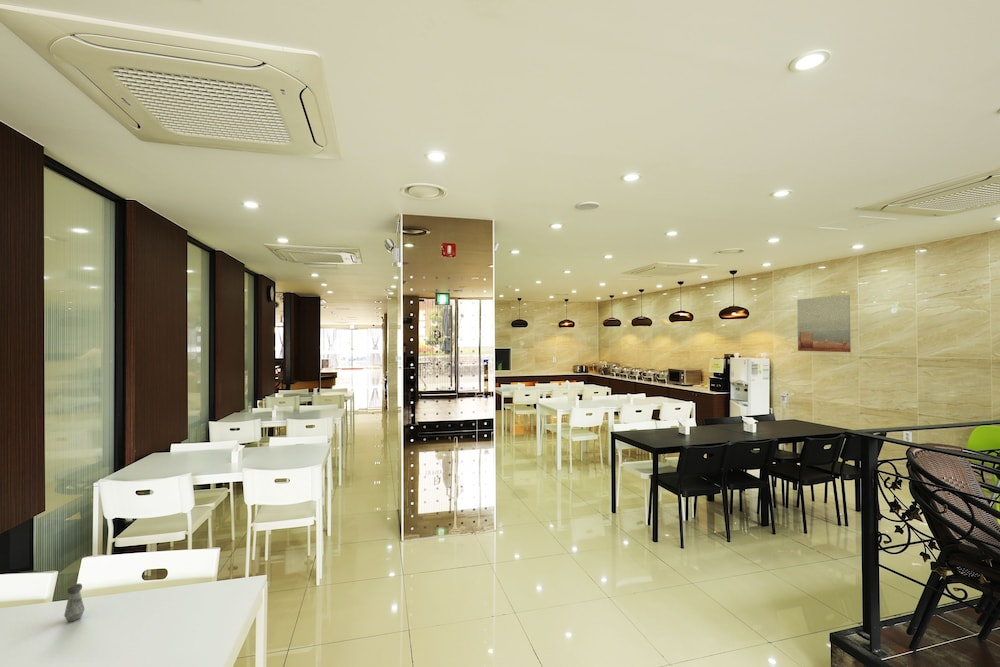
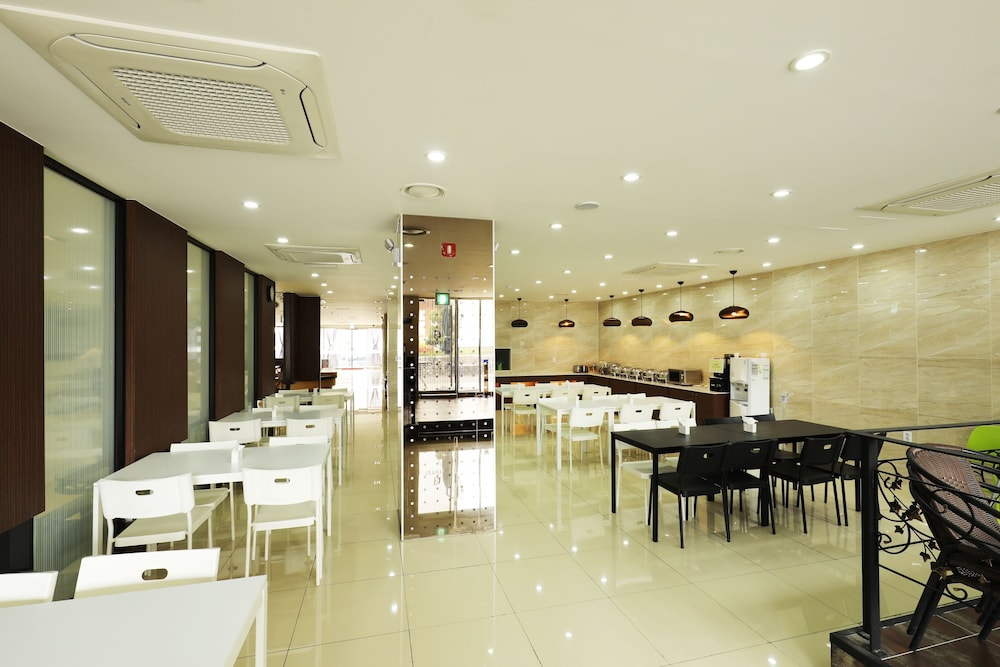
- salt shaker [63,582,85,623]
- wall art [796,294,852,353]
